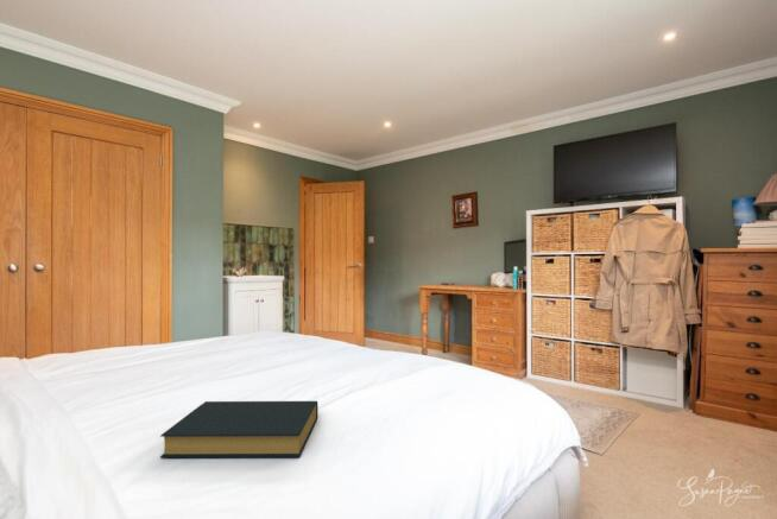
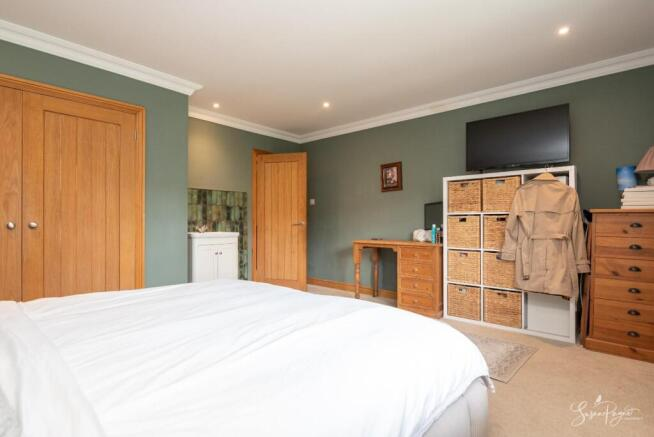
- hardback book [159,400,320,458]
